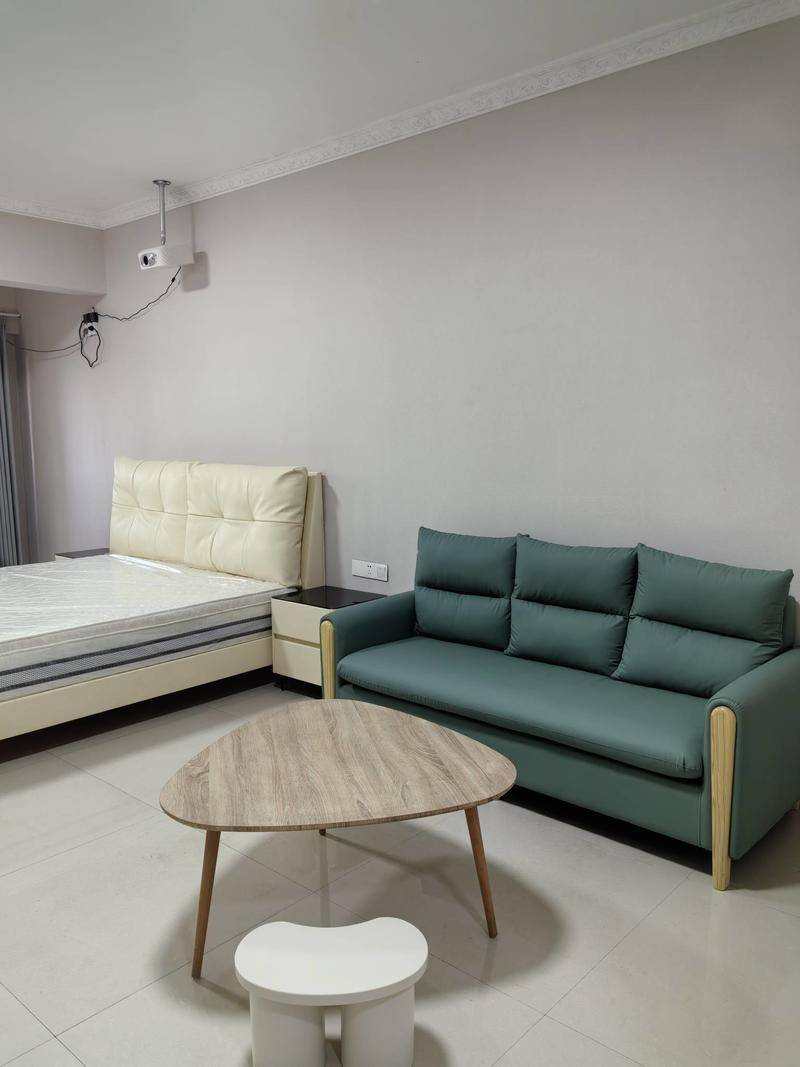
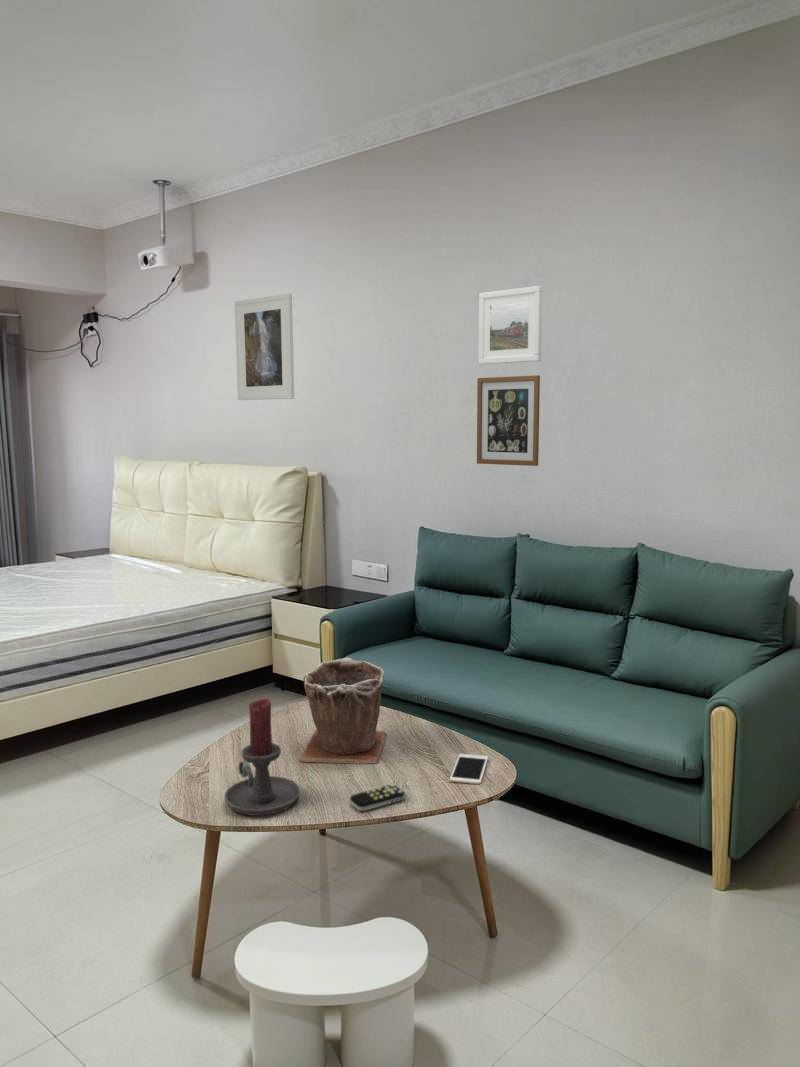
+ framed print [478,285,543,365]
+ candle holder [223,698,301,817]
+ cell phone [449,753,489,785]
+ plant pot [298,657,388,765]
+ wall art [476,374,541,467]
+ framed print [234,292,295,401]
+ remote control [349,783,406,812]
